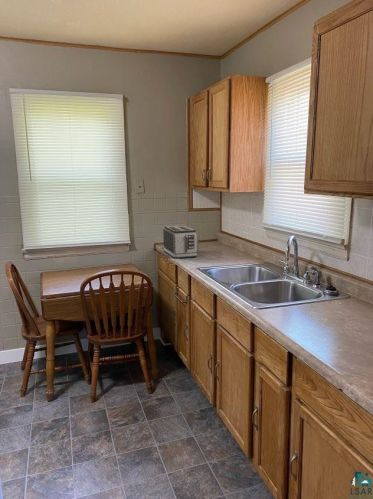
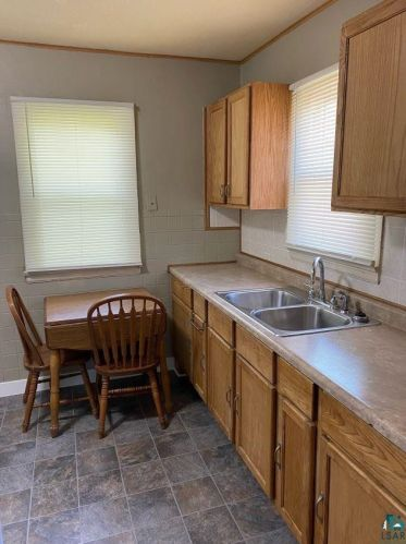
- toaster [162,224,199,260]
